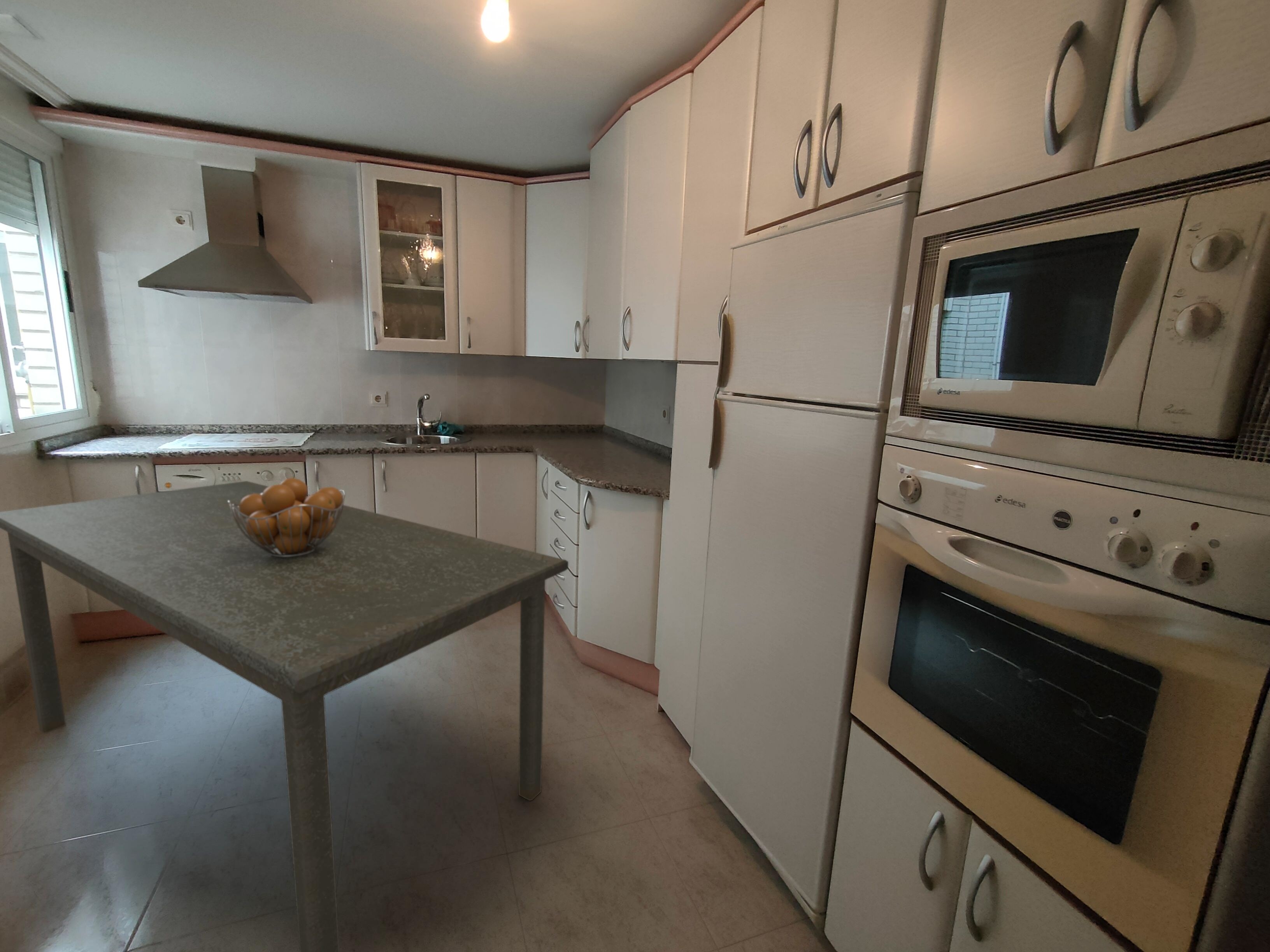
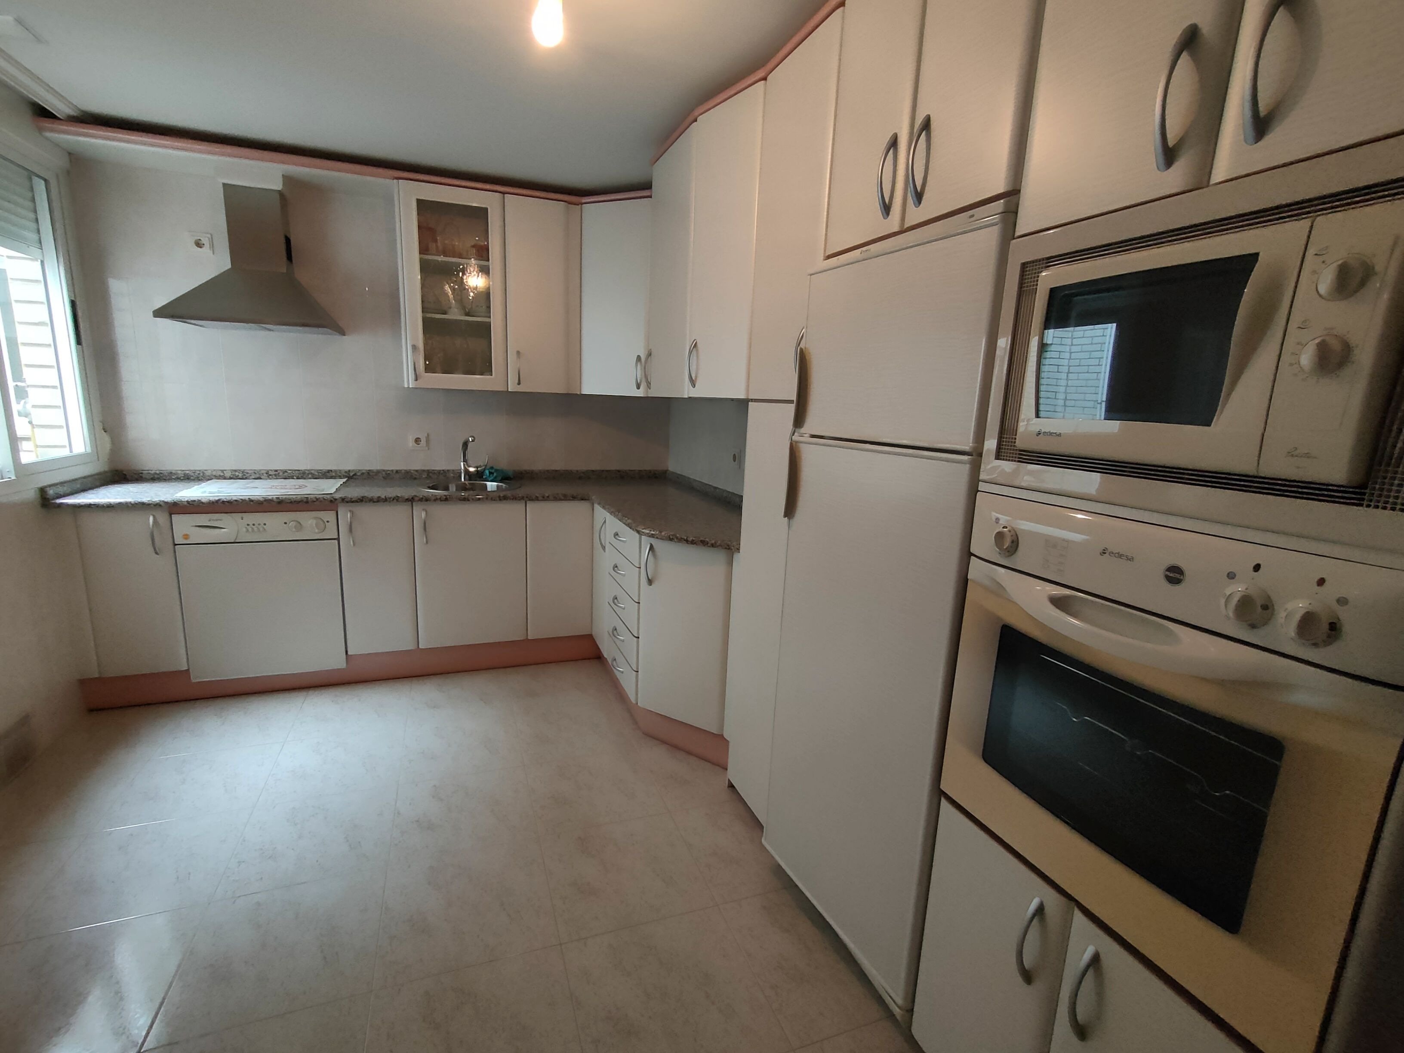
- fruit basket [228,478,346,558]
- dining table [0,481,569,952]
